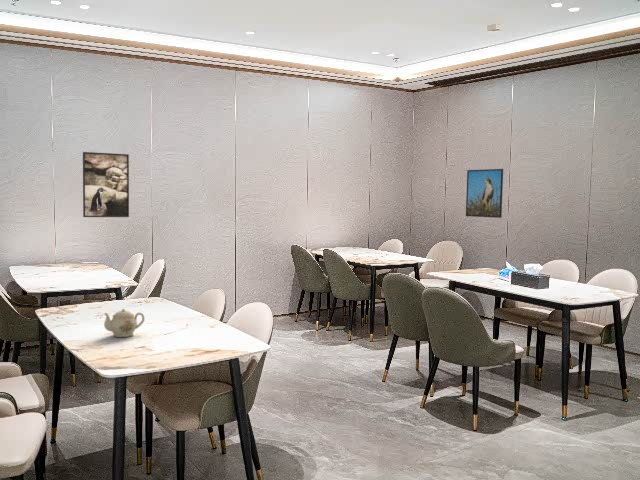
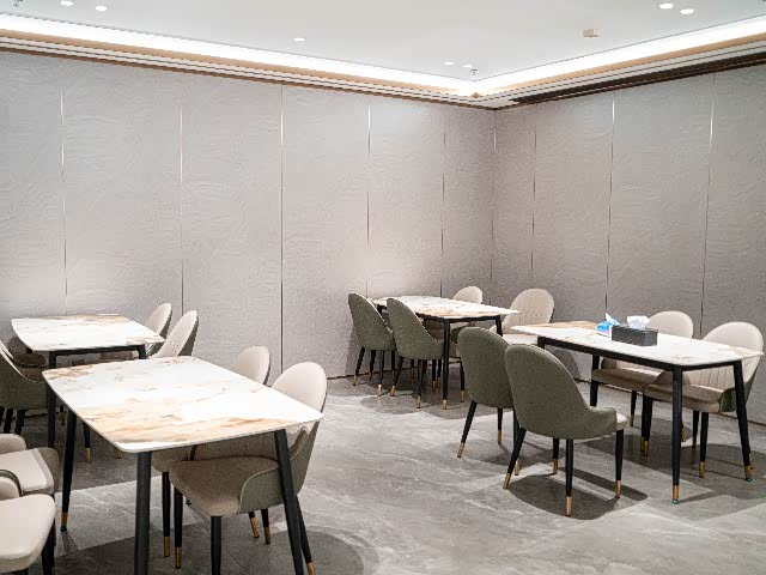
- teapot [103,308,146,338]
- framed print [465,168,504,219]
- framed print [82,151,130,218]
